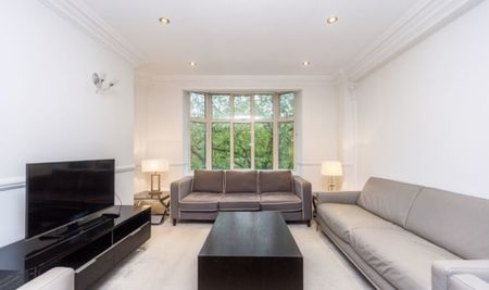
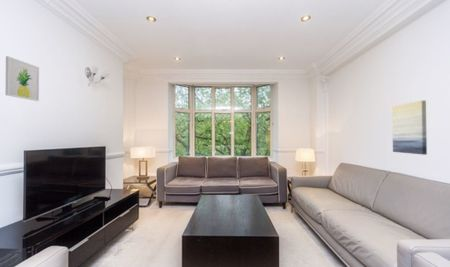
+ wall art [391,100,428,156]
+ wall art [4,55,40,102]
